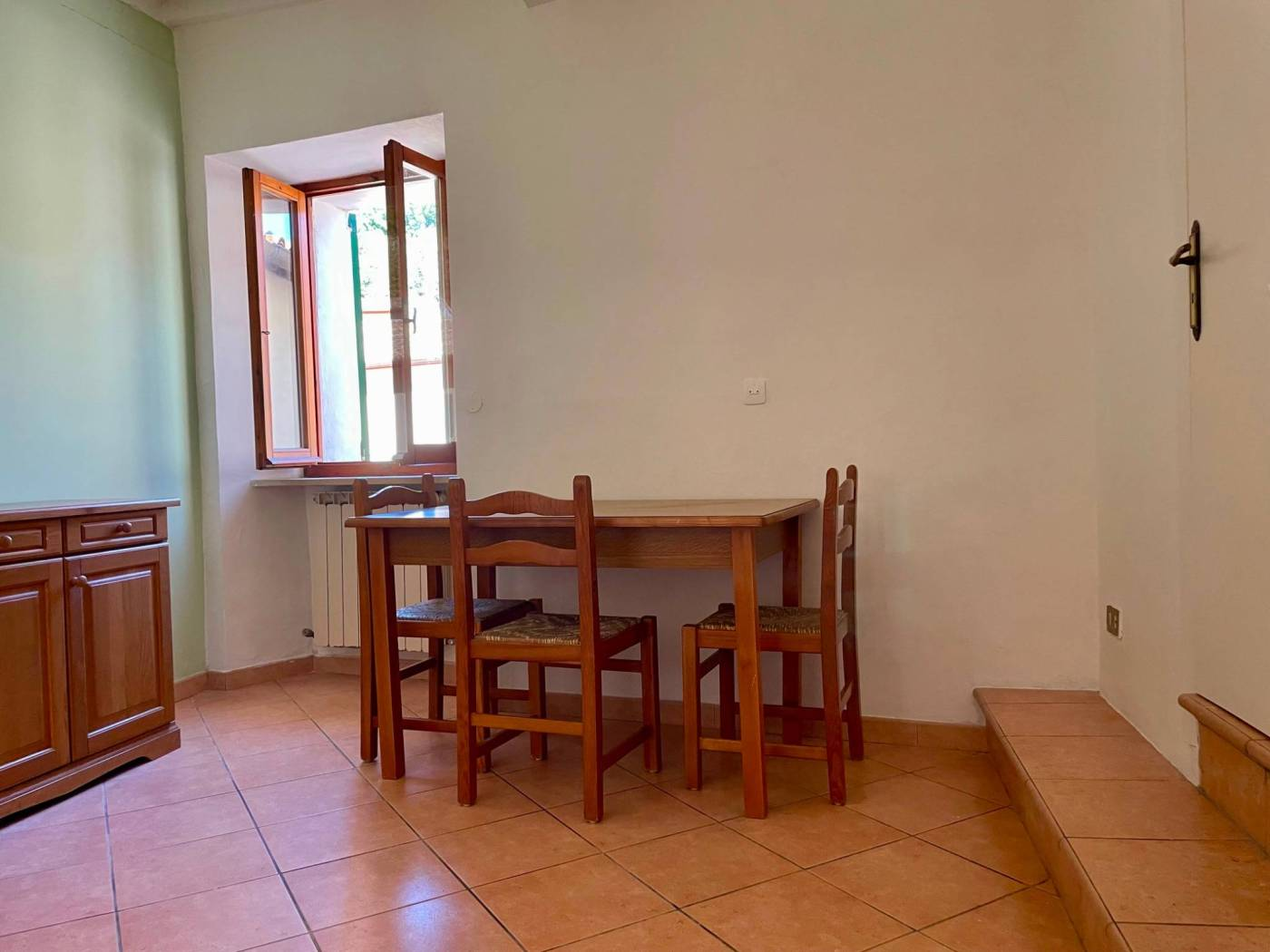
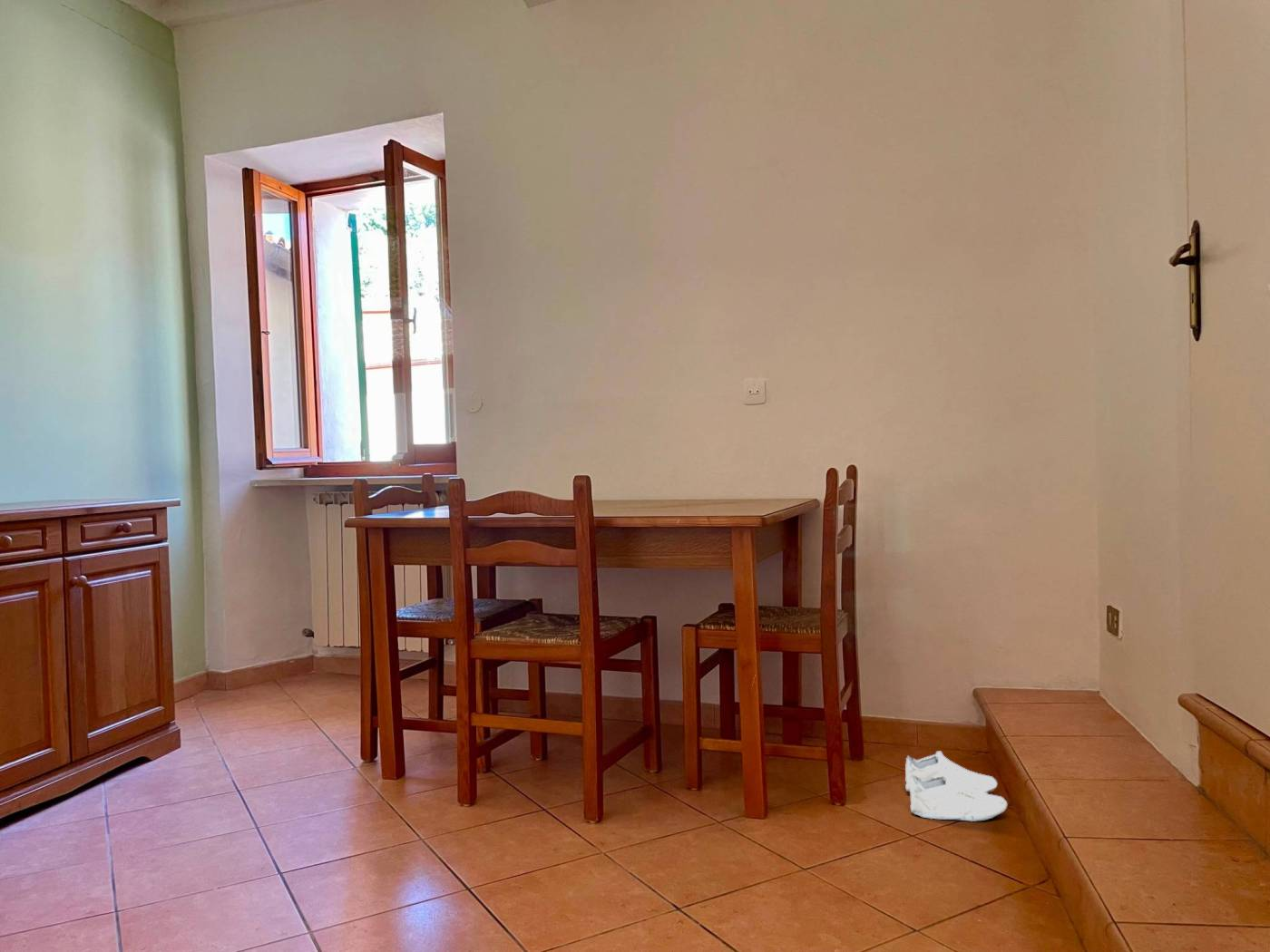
+ shoe [904,751,1008,822]
